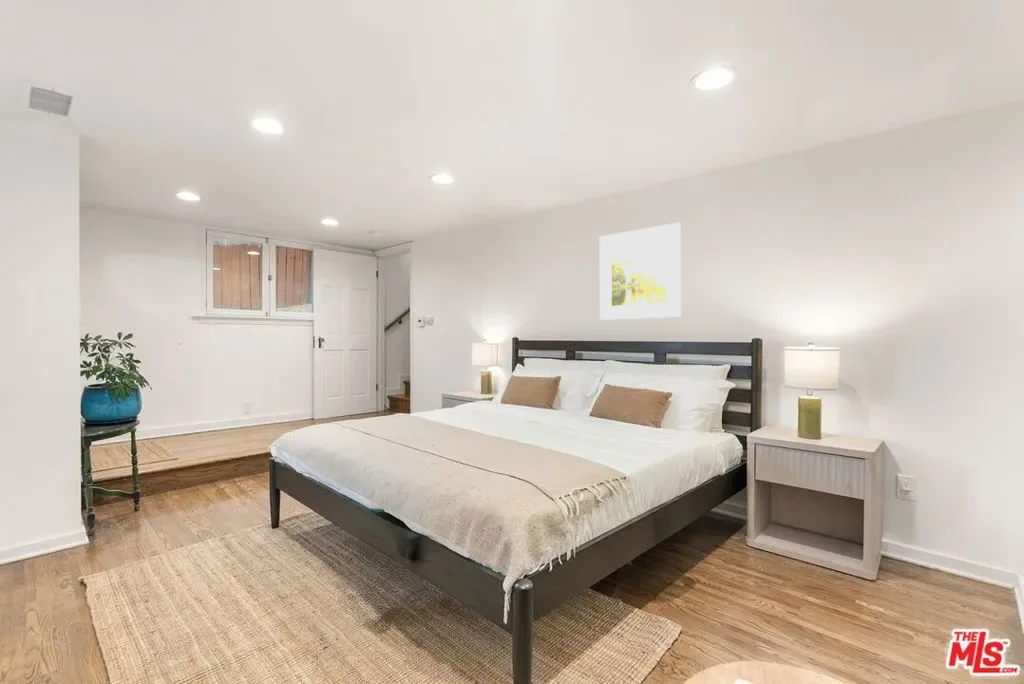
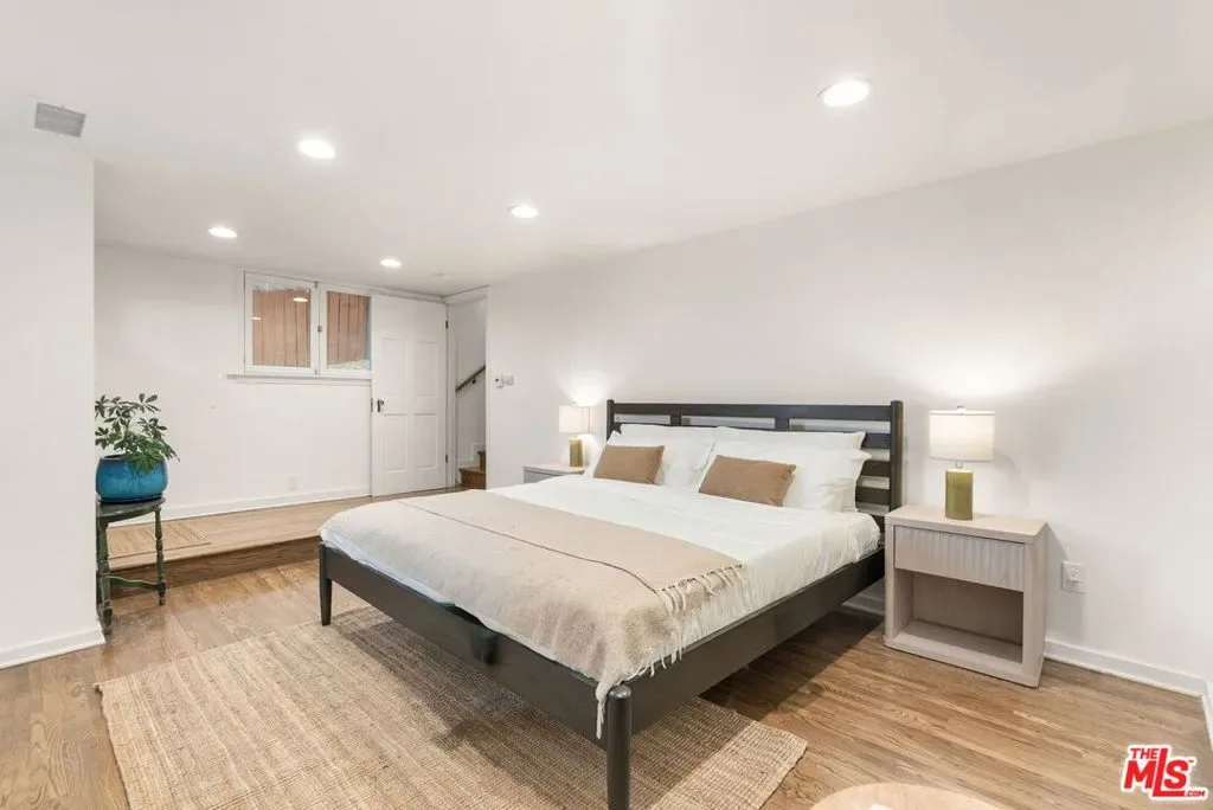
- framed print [599,221,682,321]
